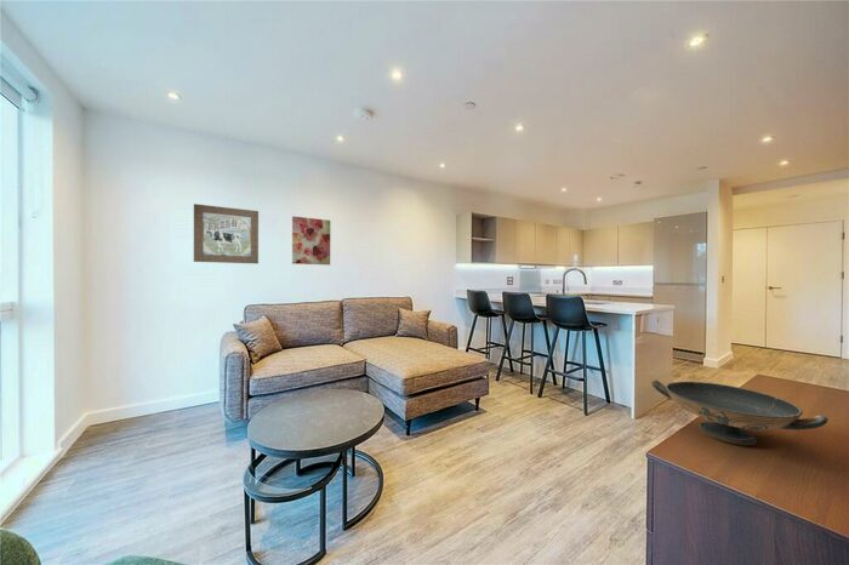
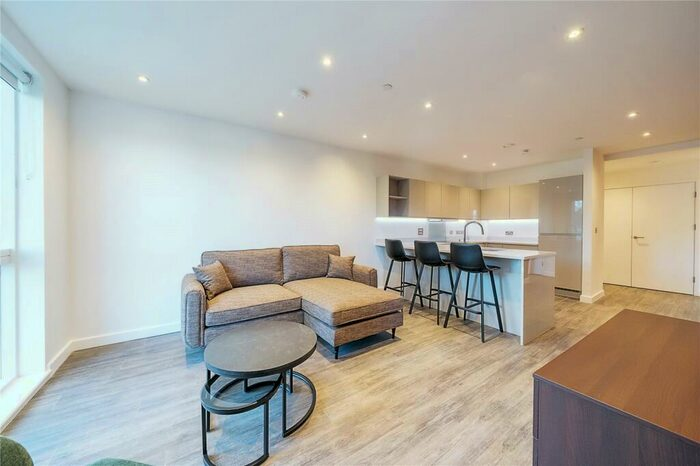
- wall art [193,202,260,264]
- decorative bowl [651,378,830,446]
- wall art [291,215,331,266]
